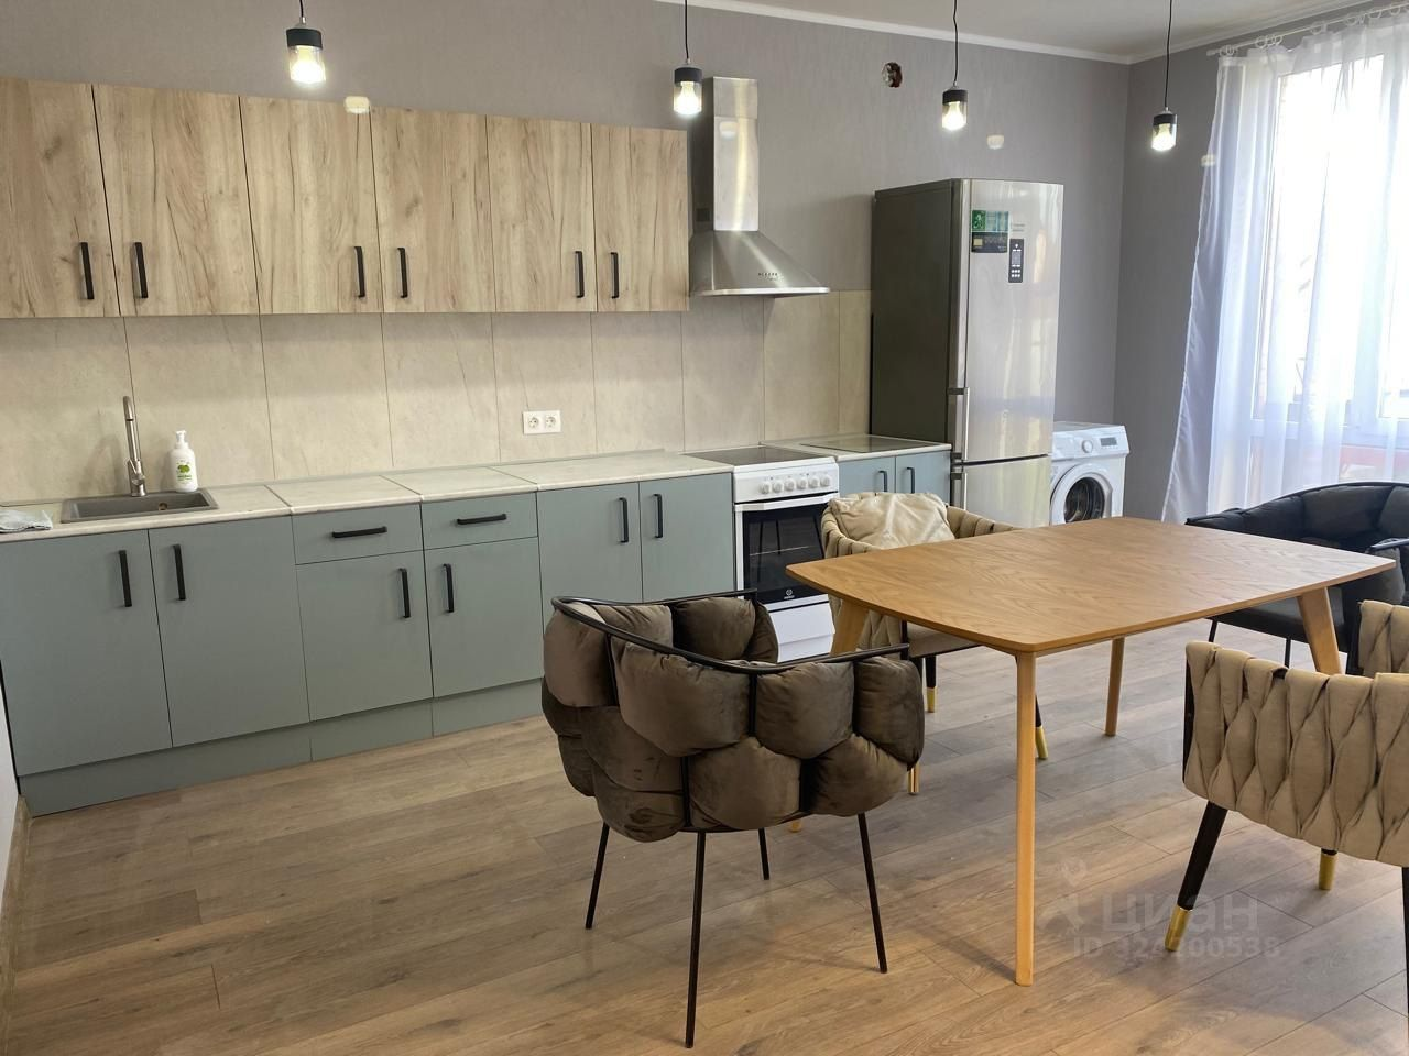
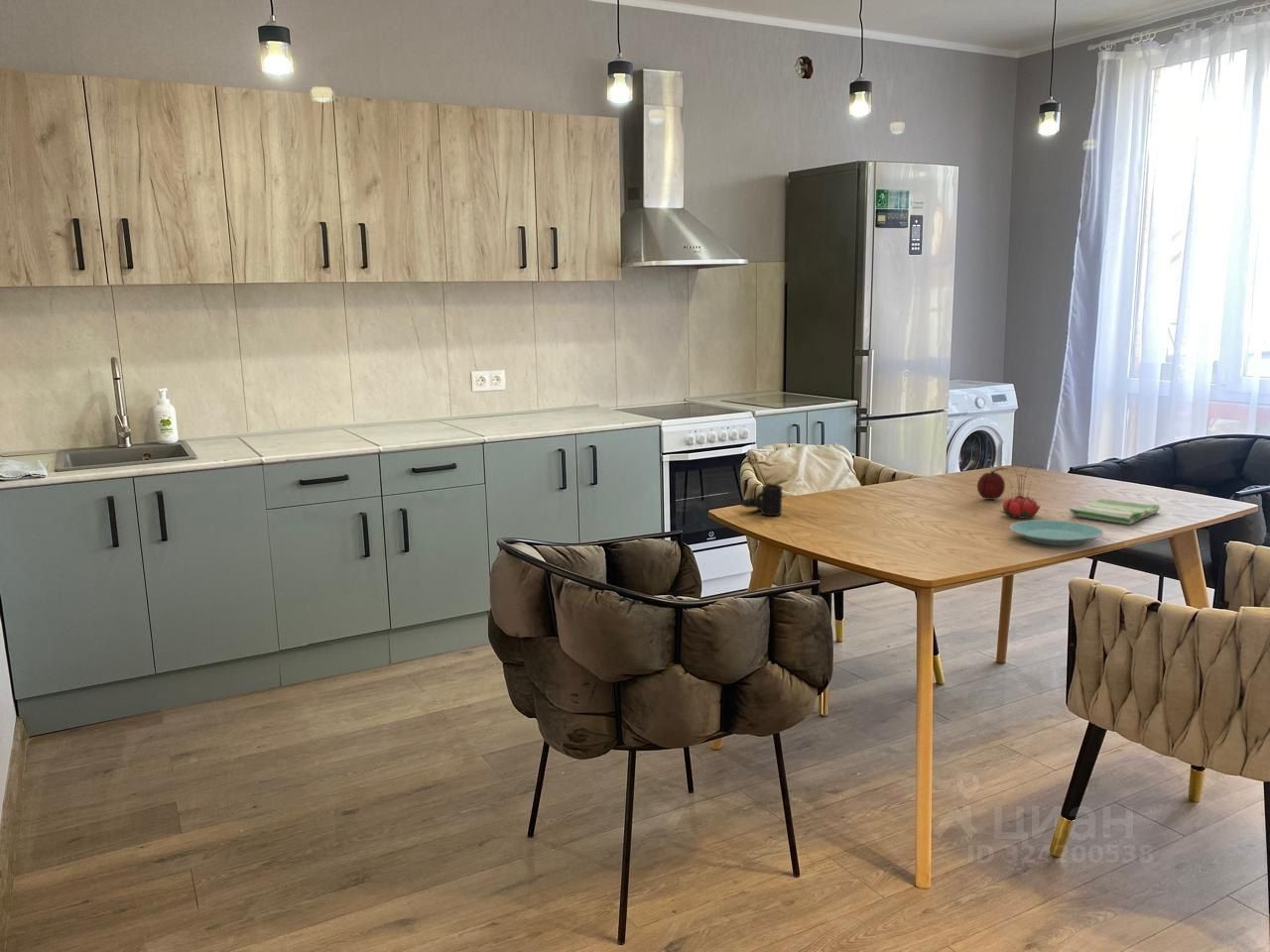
+ dish towel [1068,498,1161,526]
+ flower [998,464,1044,519]
+ fruit [976,466,1006,501]
+ plate [1009,519,1105,546]
+ coffee mug [739,483,783,517]
